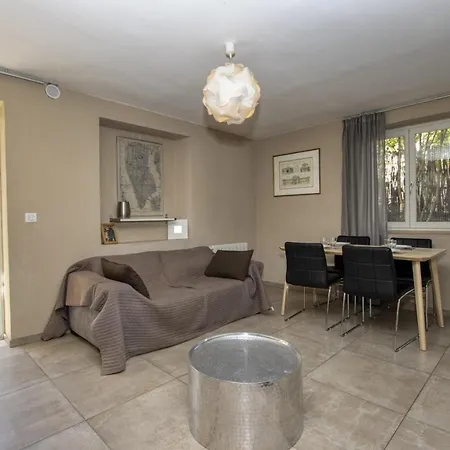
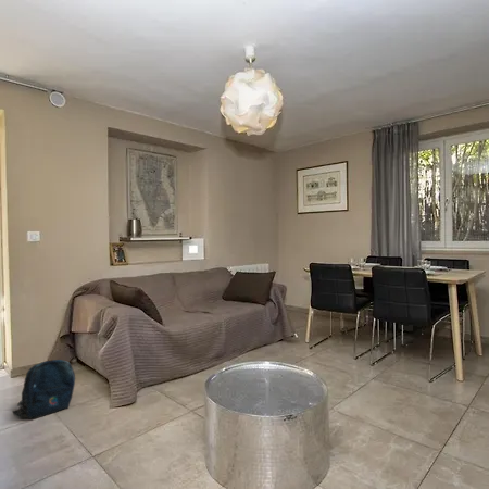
+ backpack [12,359,76,421]
